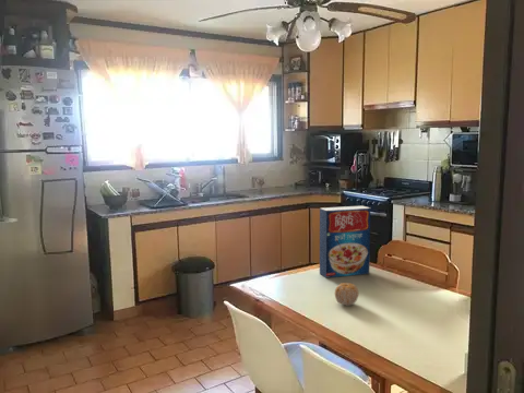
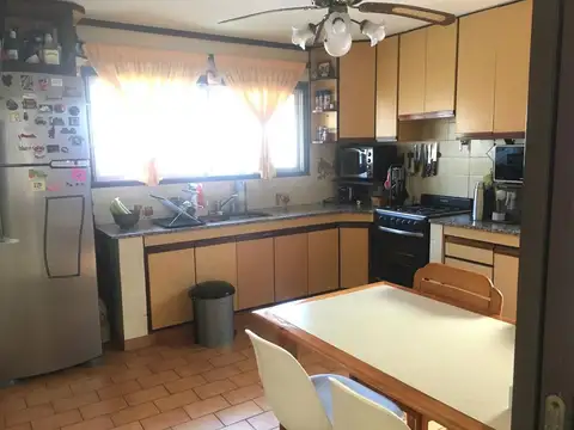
- fruit [334,282,359,307]
- cereal box [319,205,371,278]
